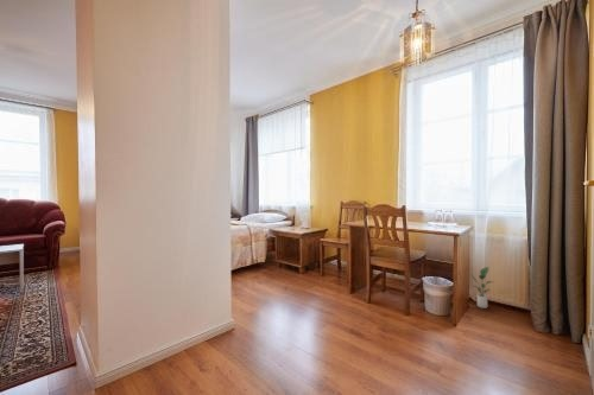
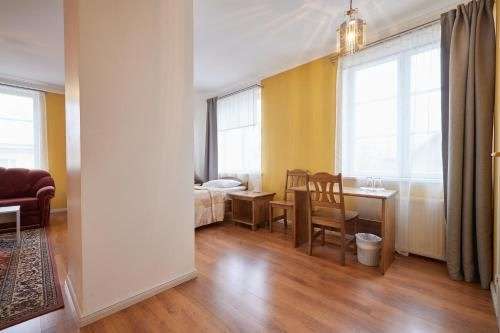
- potted plant [469,266,494,310]
